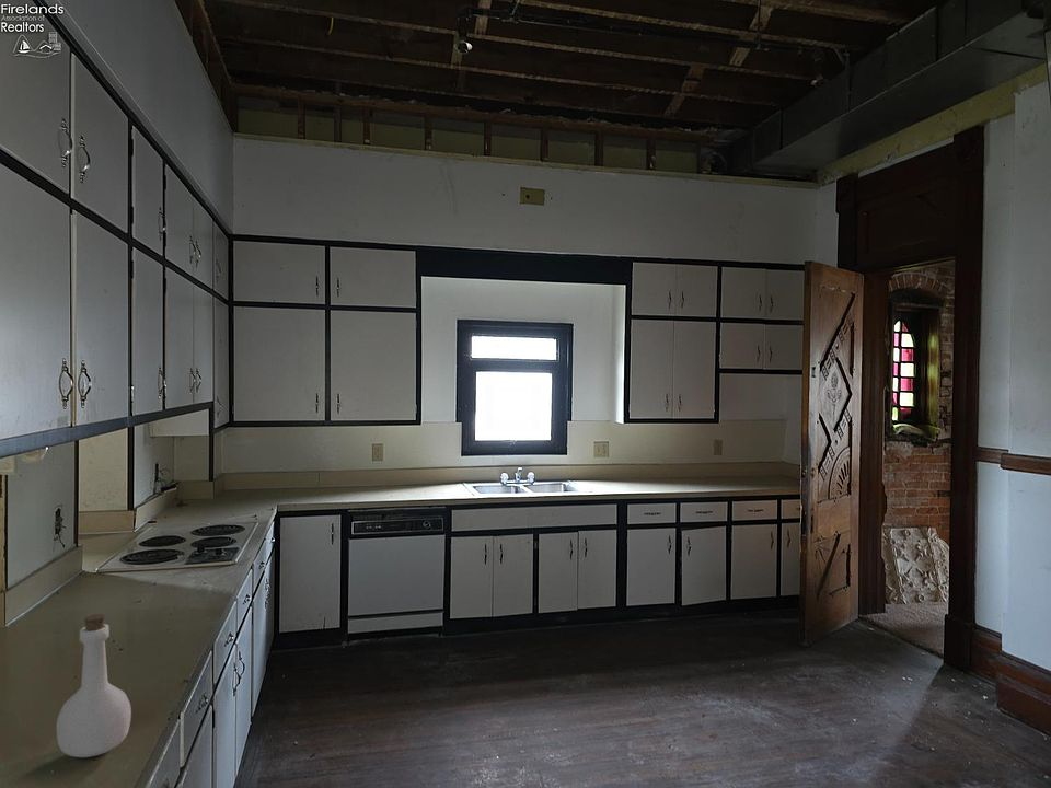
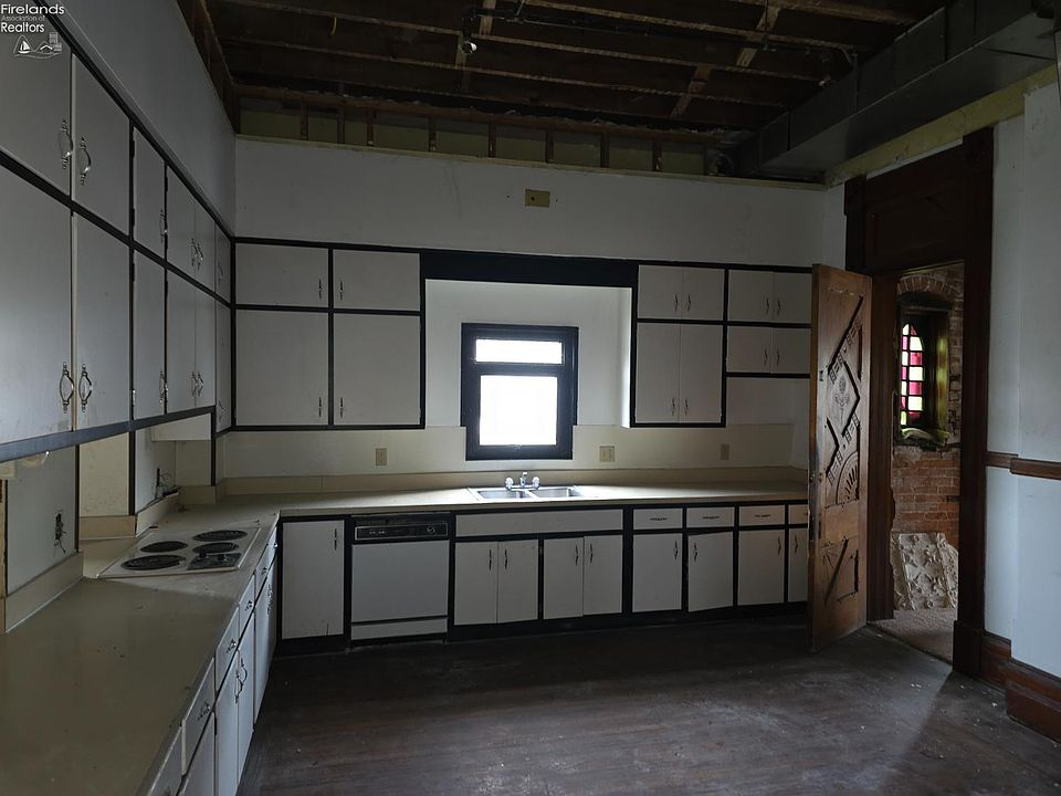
- bottle [56,613,132,758]
